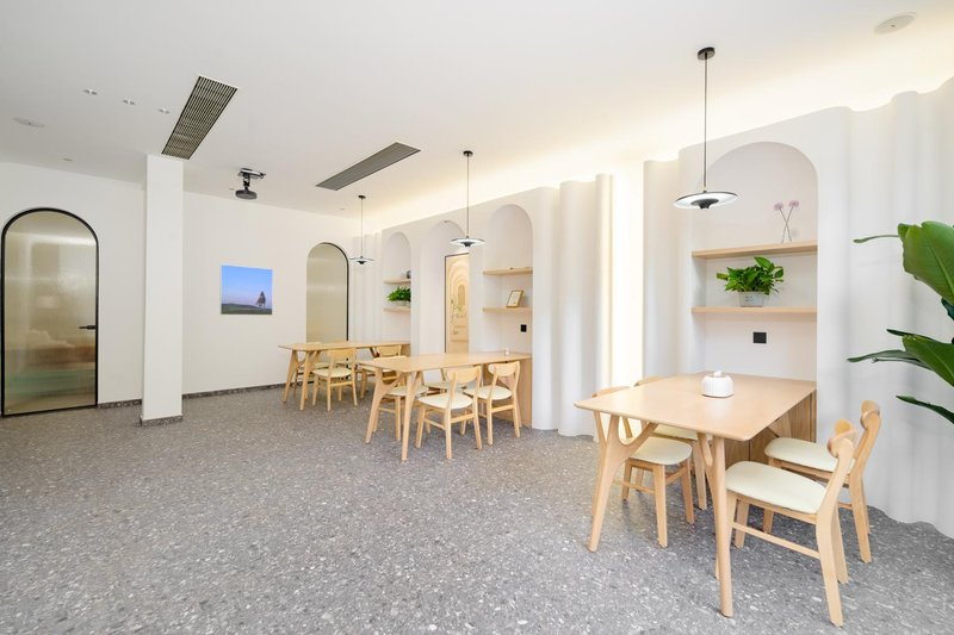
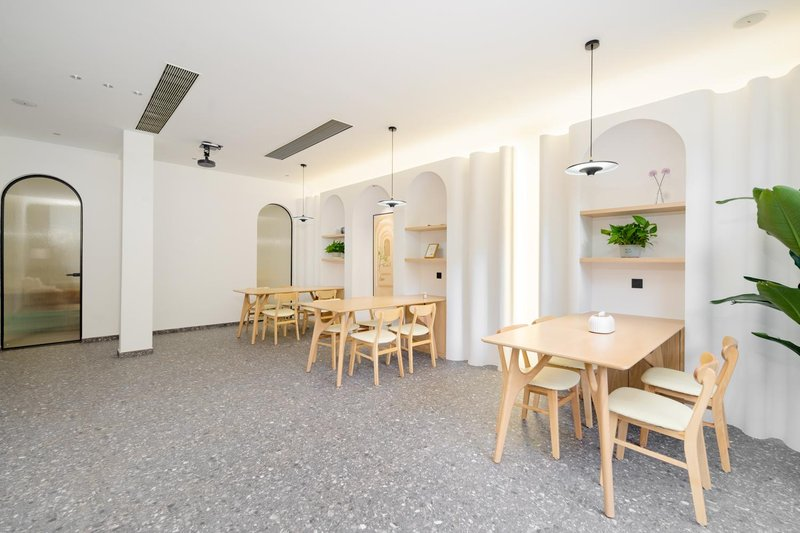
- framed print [219,263,274,317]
